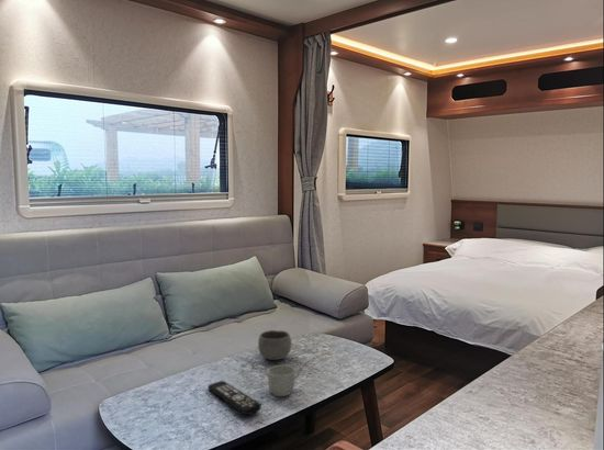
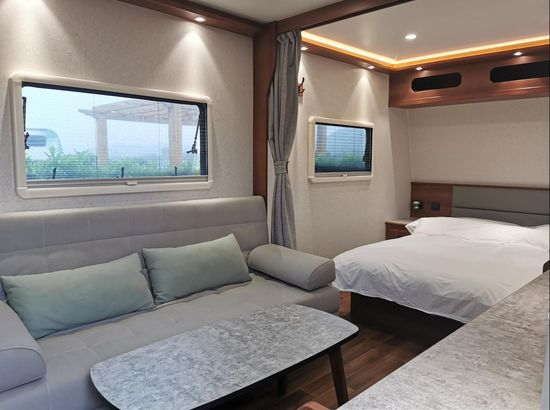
- bowl [257,329,292,361]
- remote control [206,380,262,416]
- mug [267,364,301,397]
